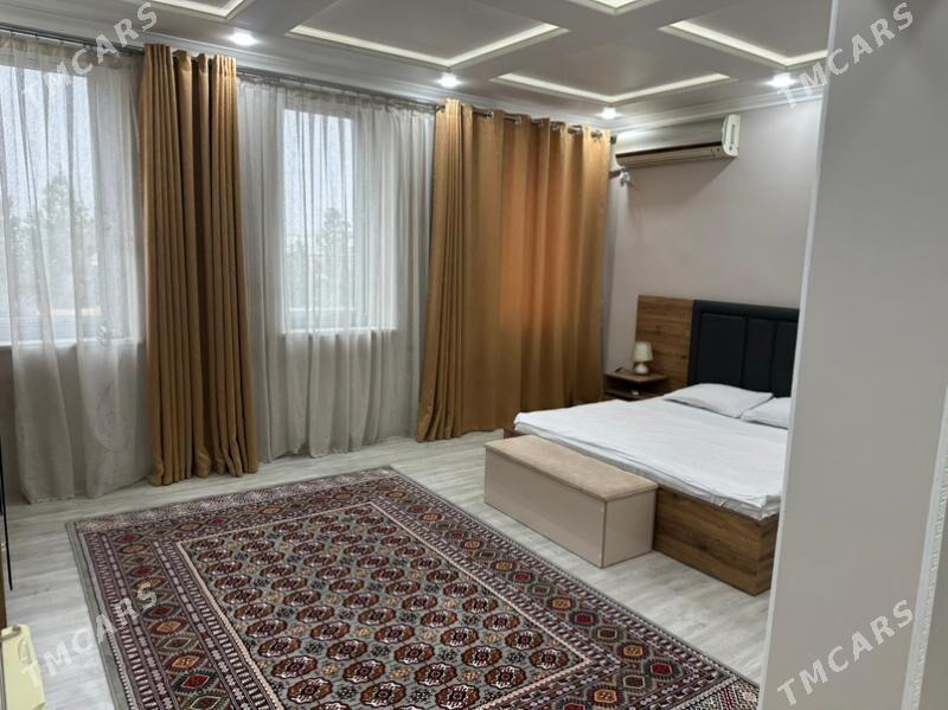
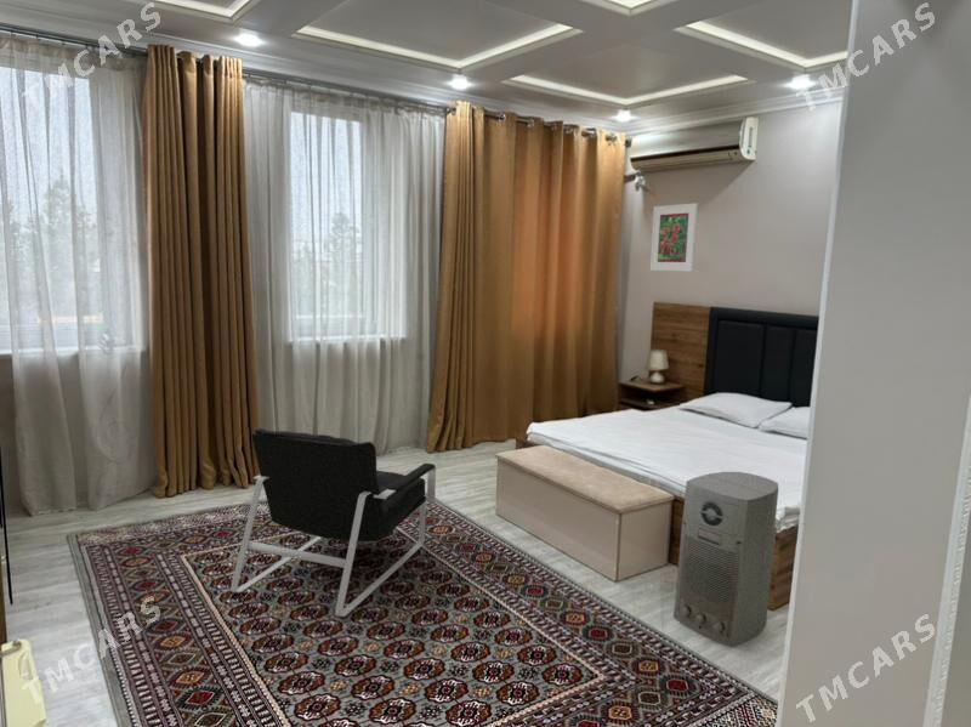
+ armchair [229,427,437,618]
+ air purifier [672,471,779,648]
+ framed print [649,201,699,273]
